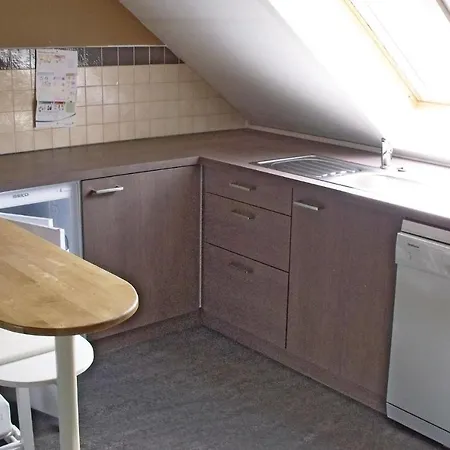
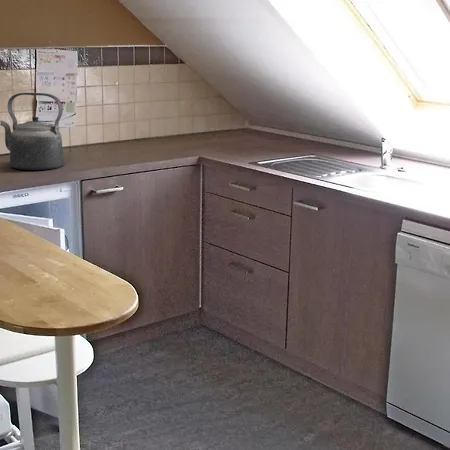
+ kettle [0,92,65,171]
